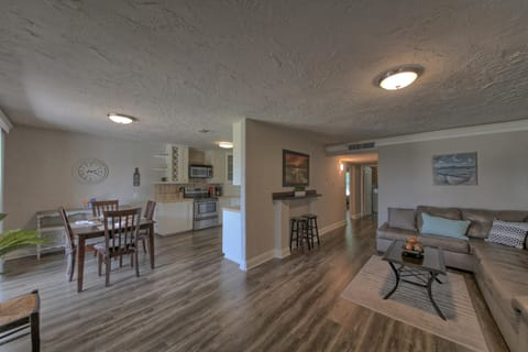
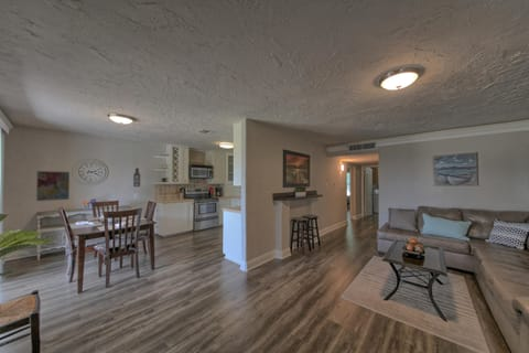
+ wall art [35,170,71,202]
